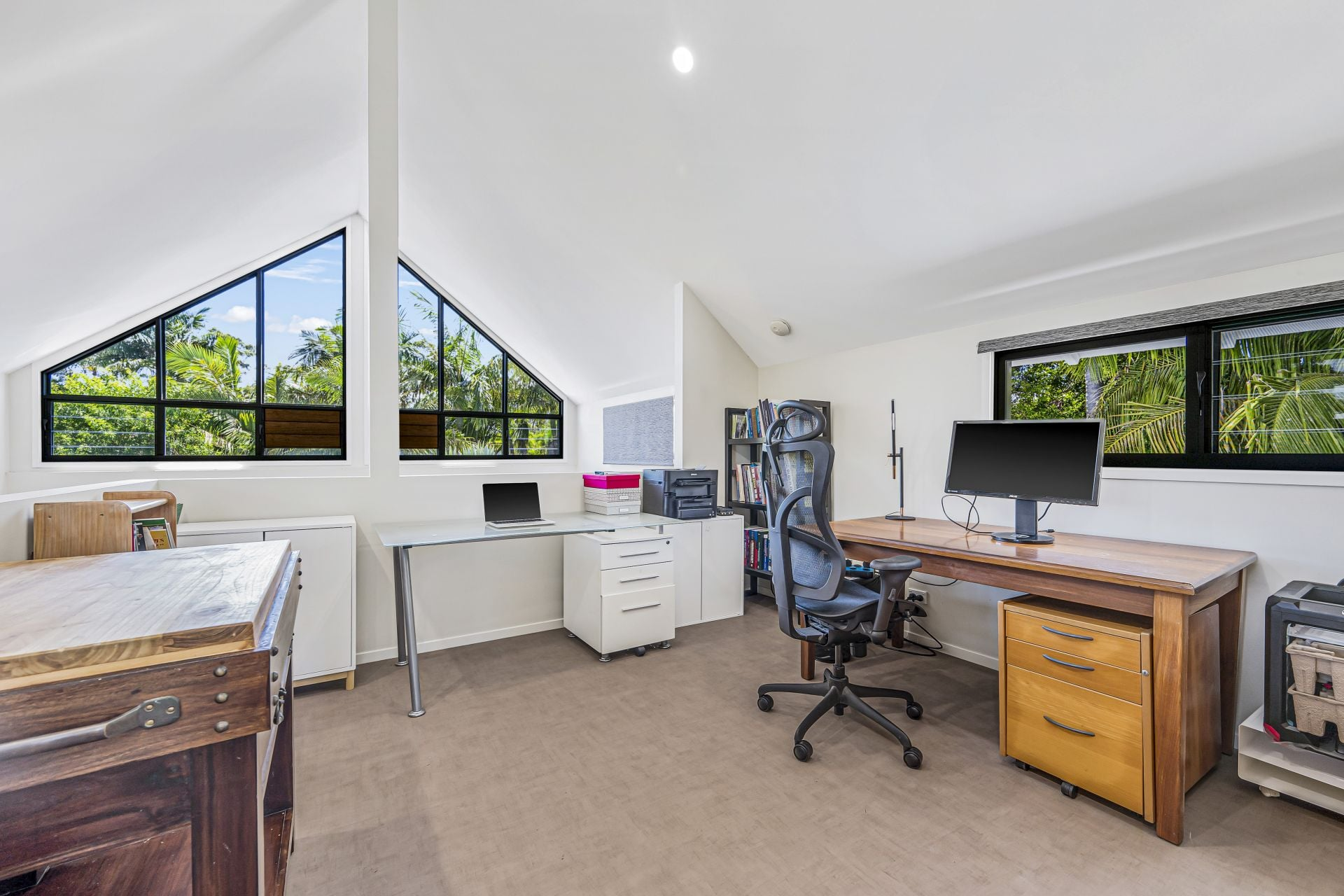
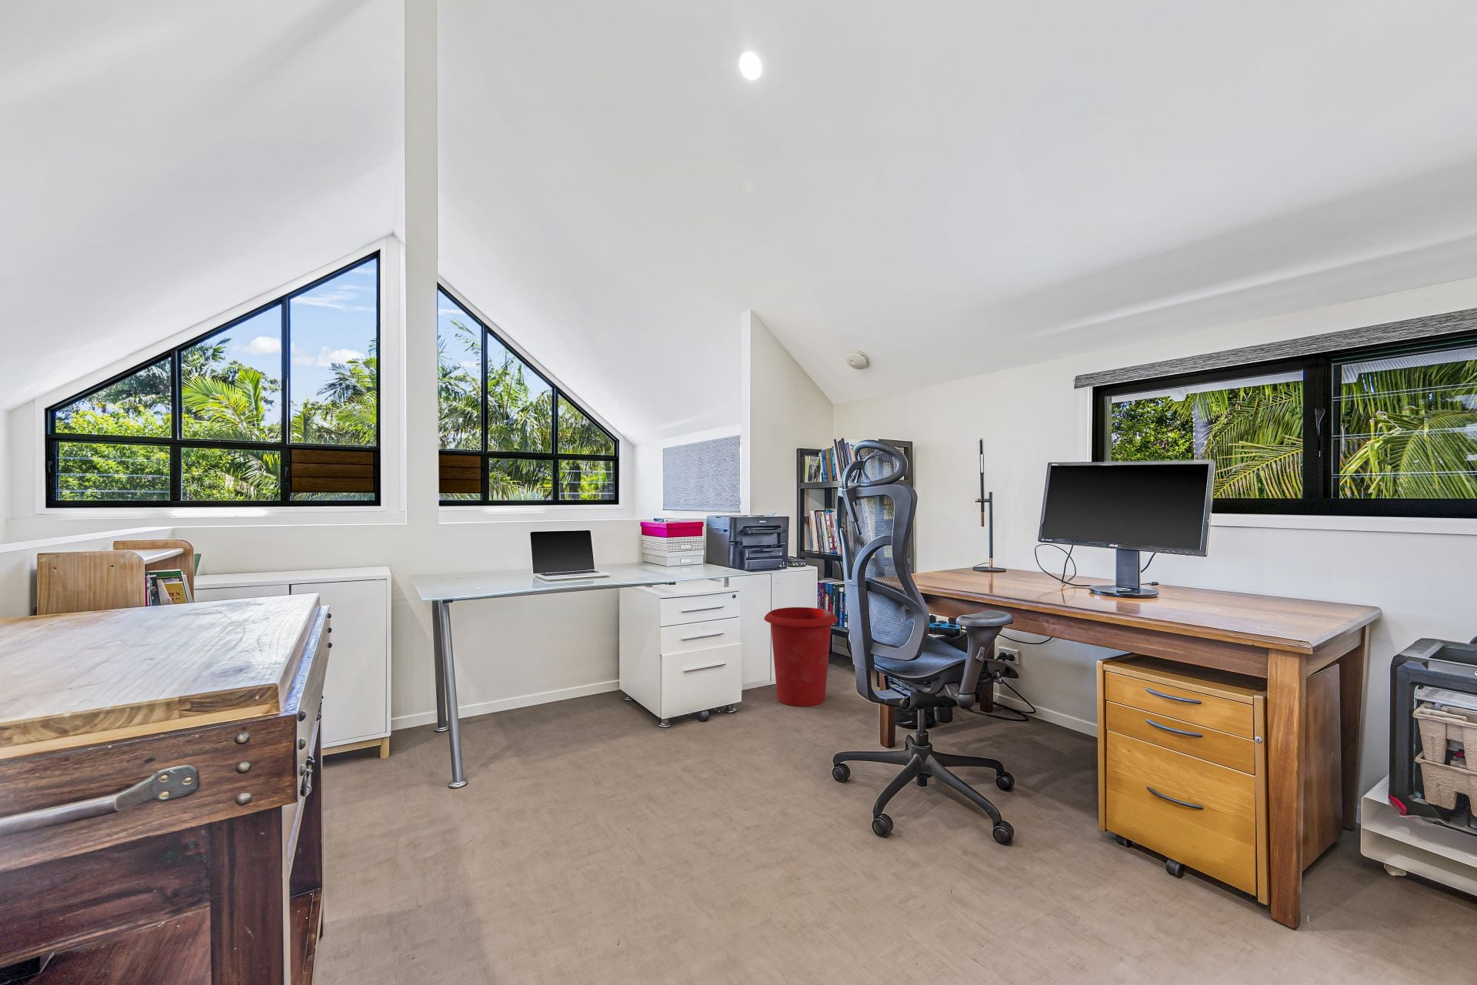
+ waste bin [763,607,839,707]
